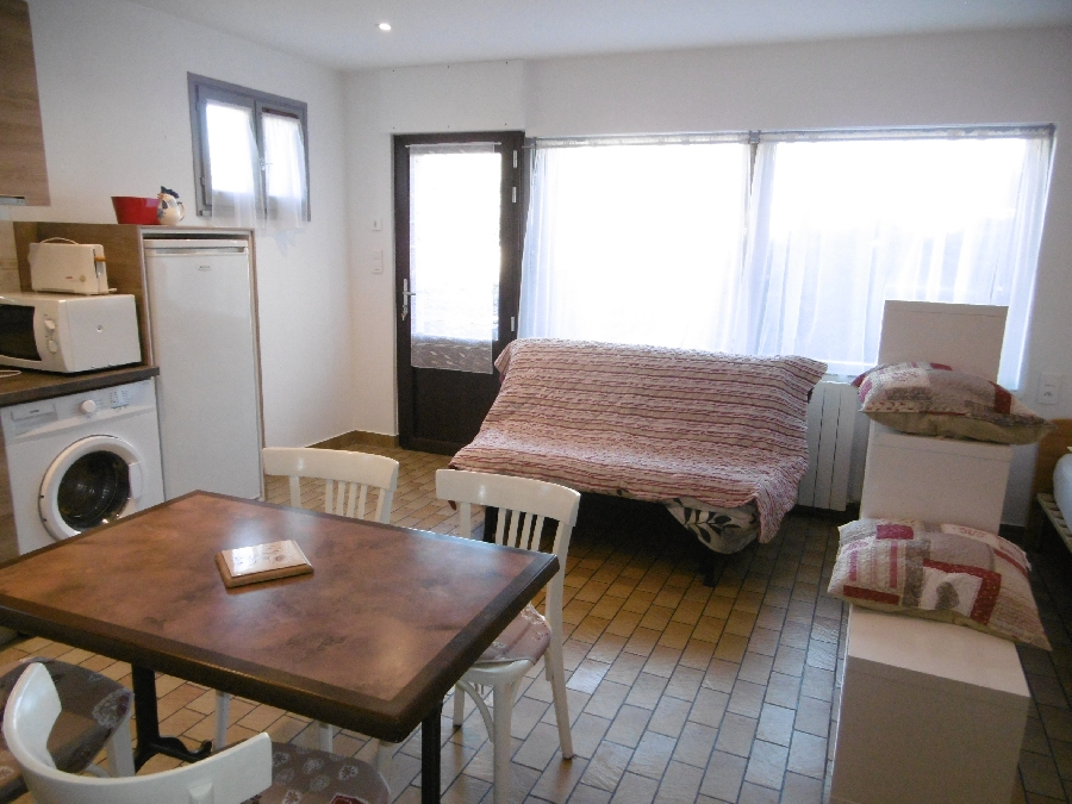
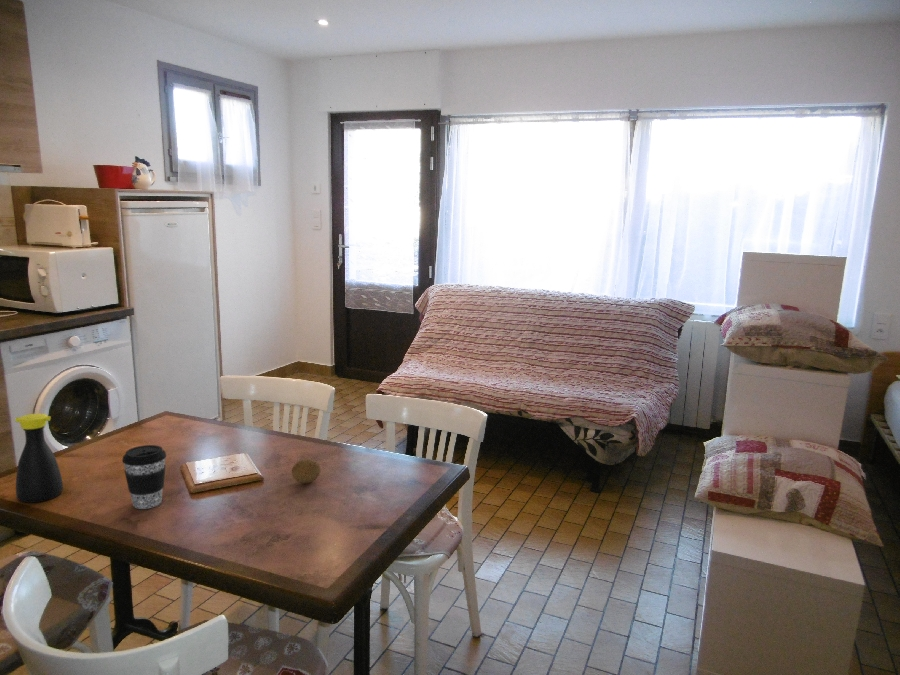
+ bottle [14,412,64,504]
+ fruit [291,457,321,484]
+ coffee cup [121,444,167,510]
